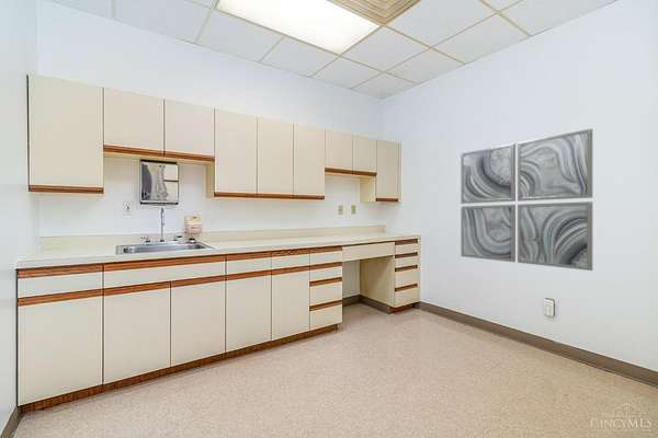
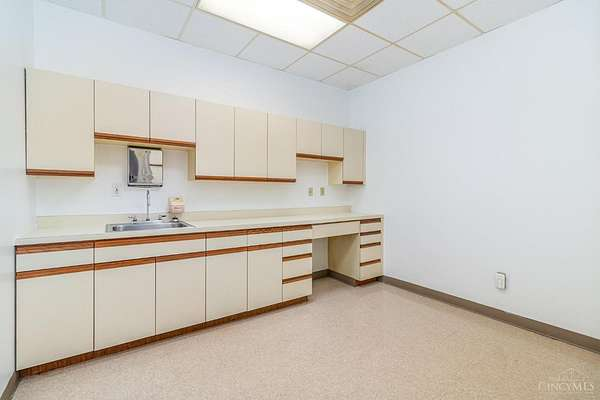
- wall art [460,128,593,272]
